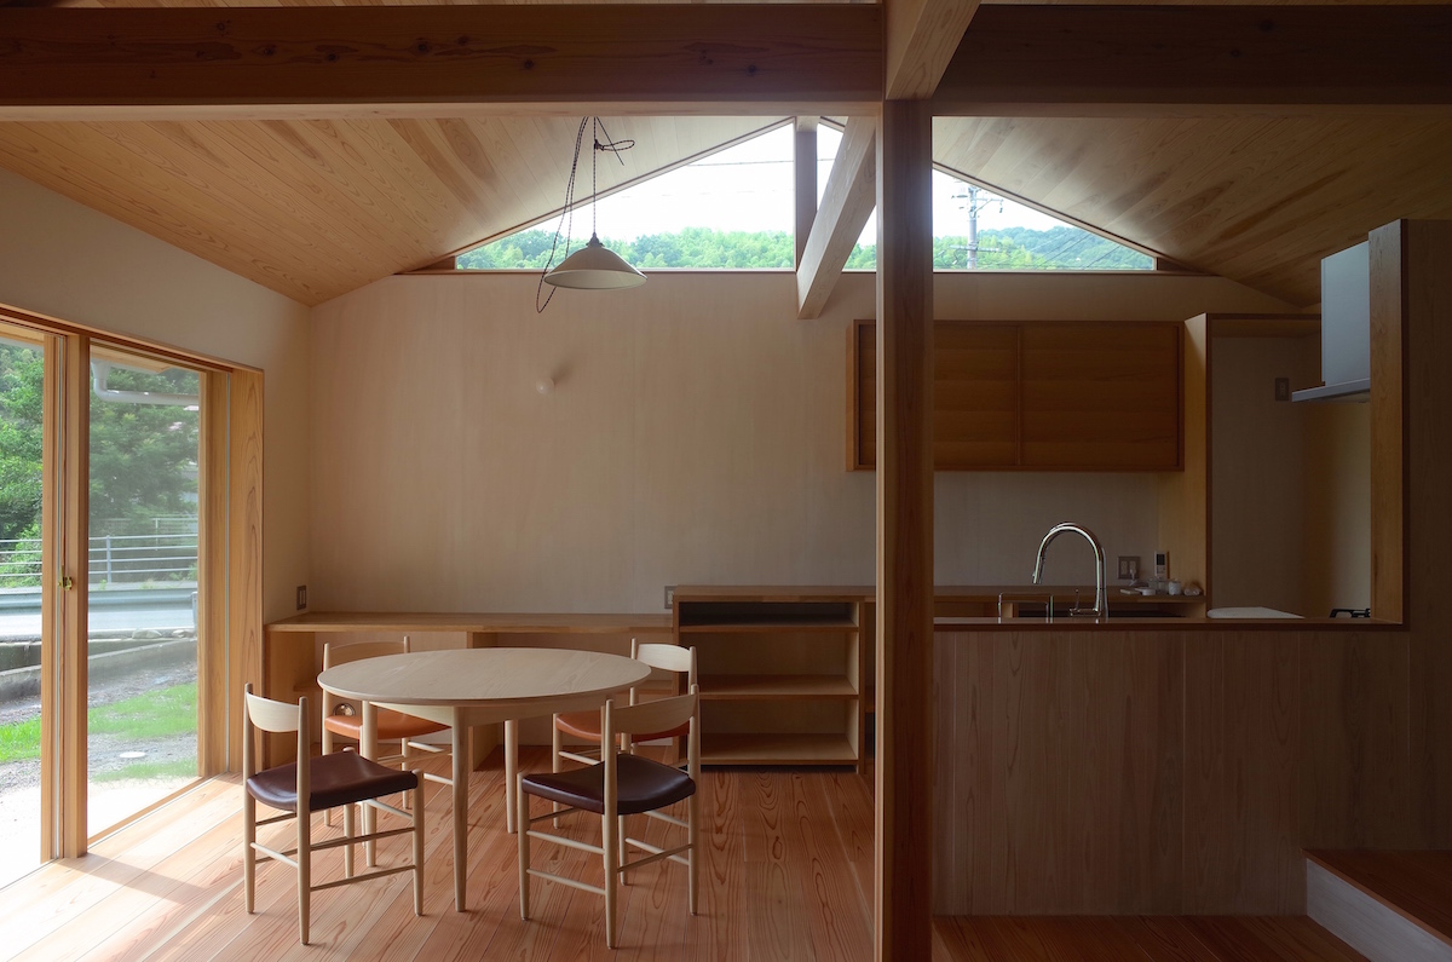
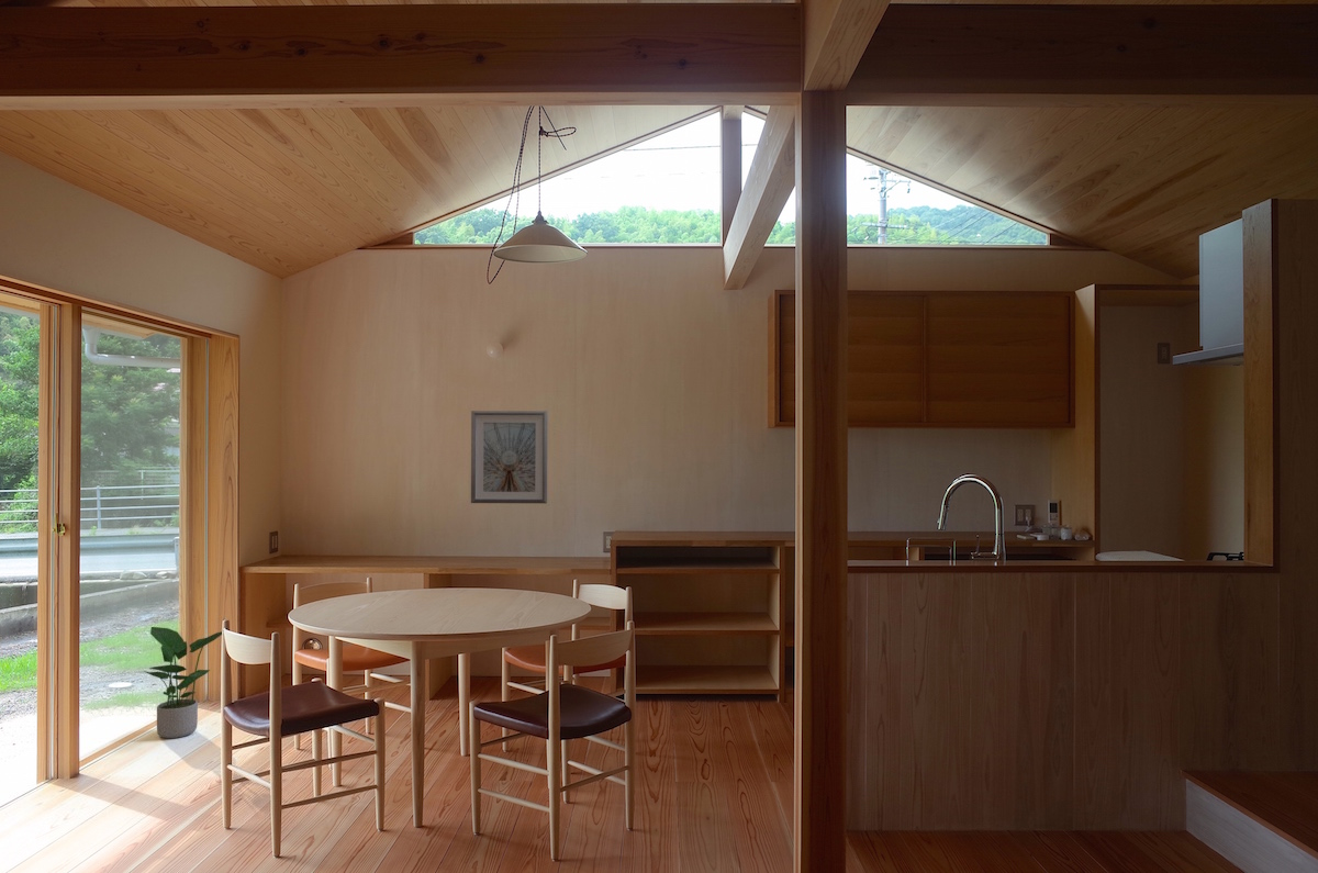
+ picture frame [470,410,549,504]
+ potted plant [143,626,223,739]
